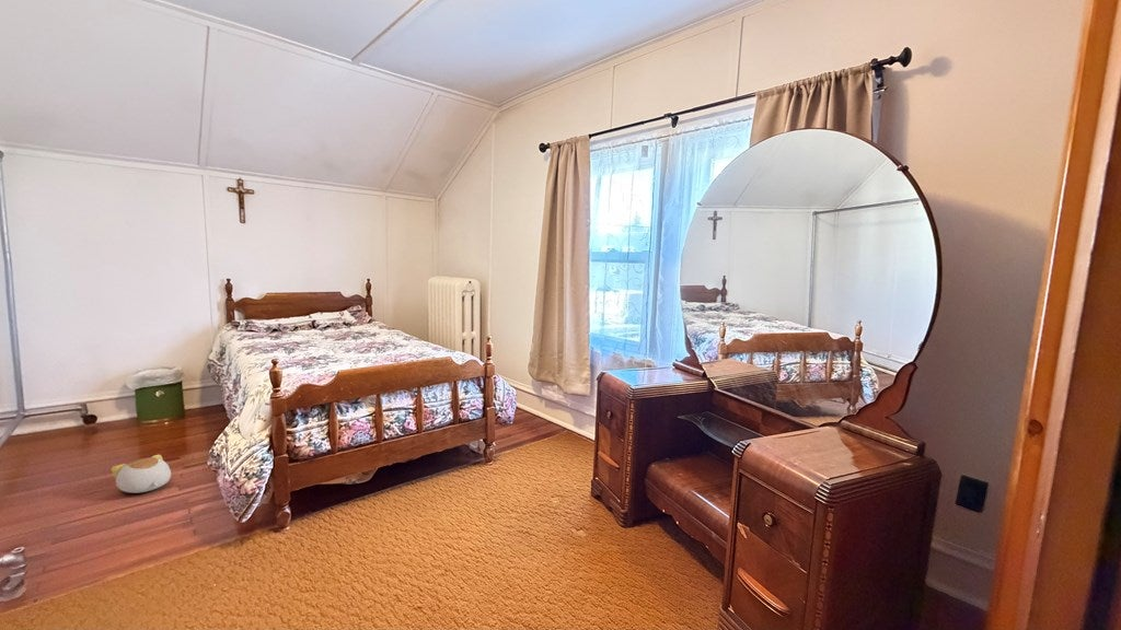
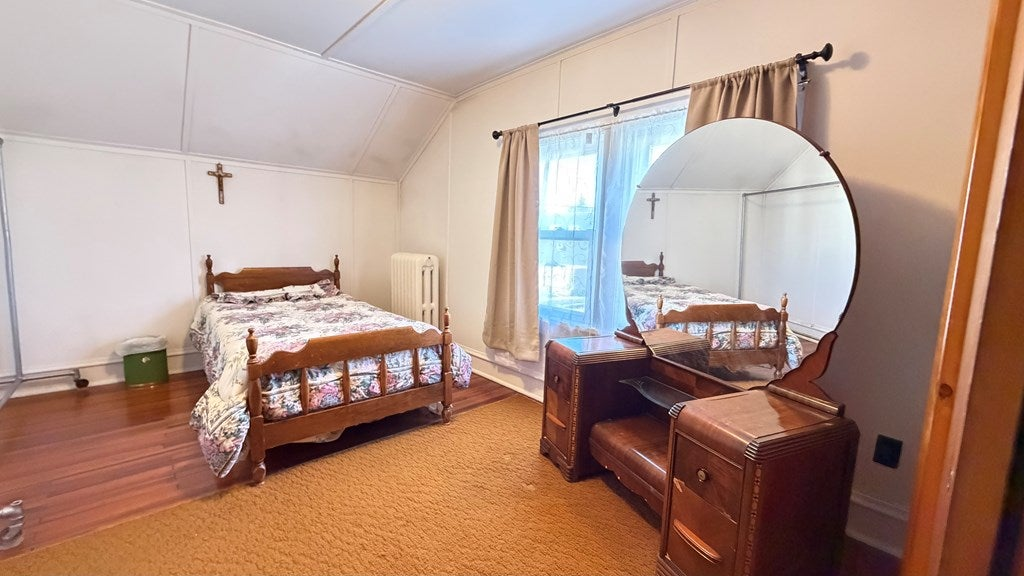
- plush toy [111,454,172,494]
